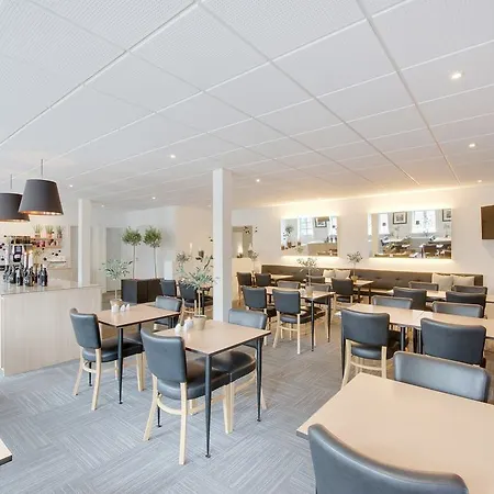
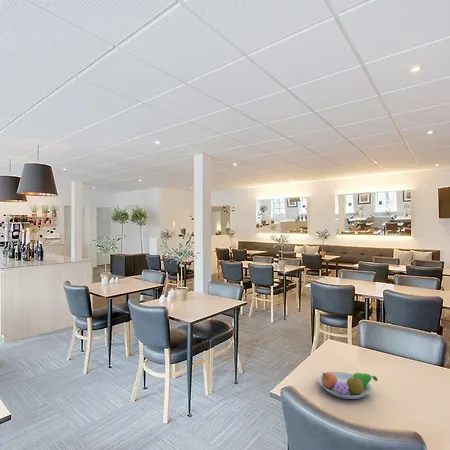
+ fruit bowl [318,371,378,400]
